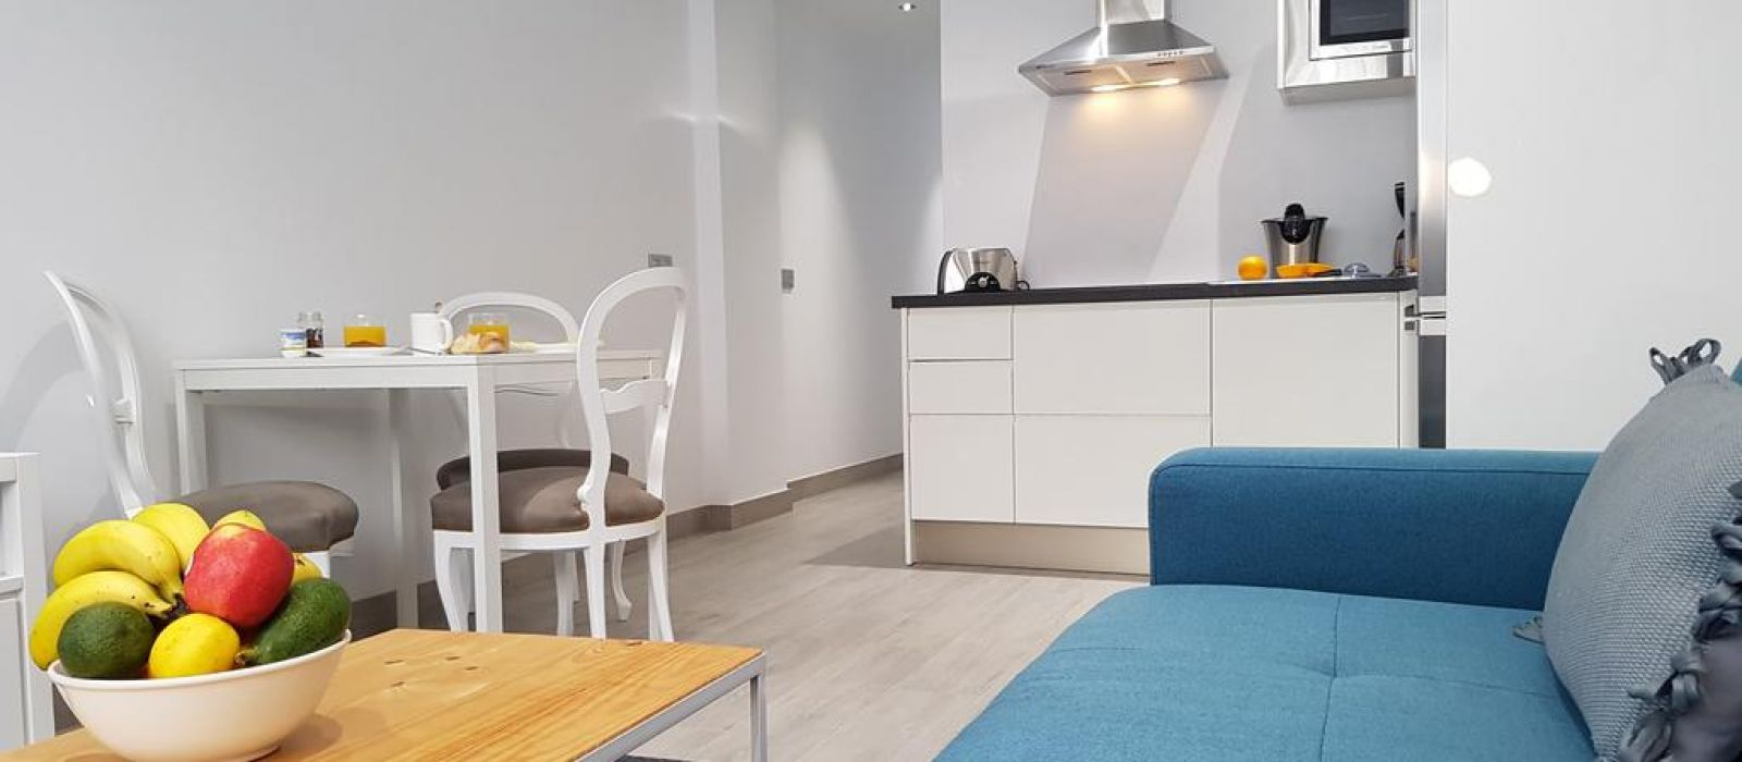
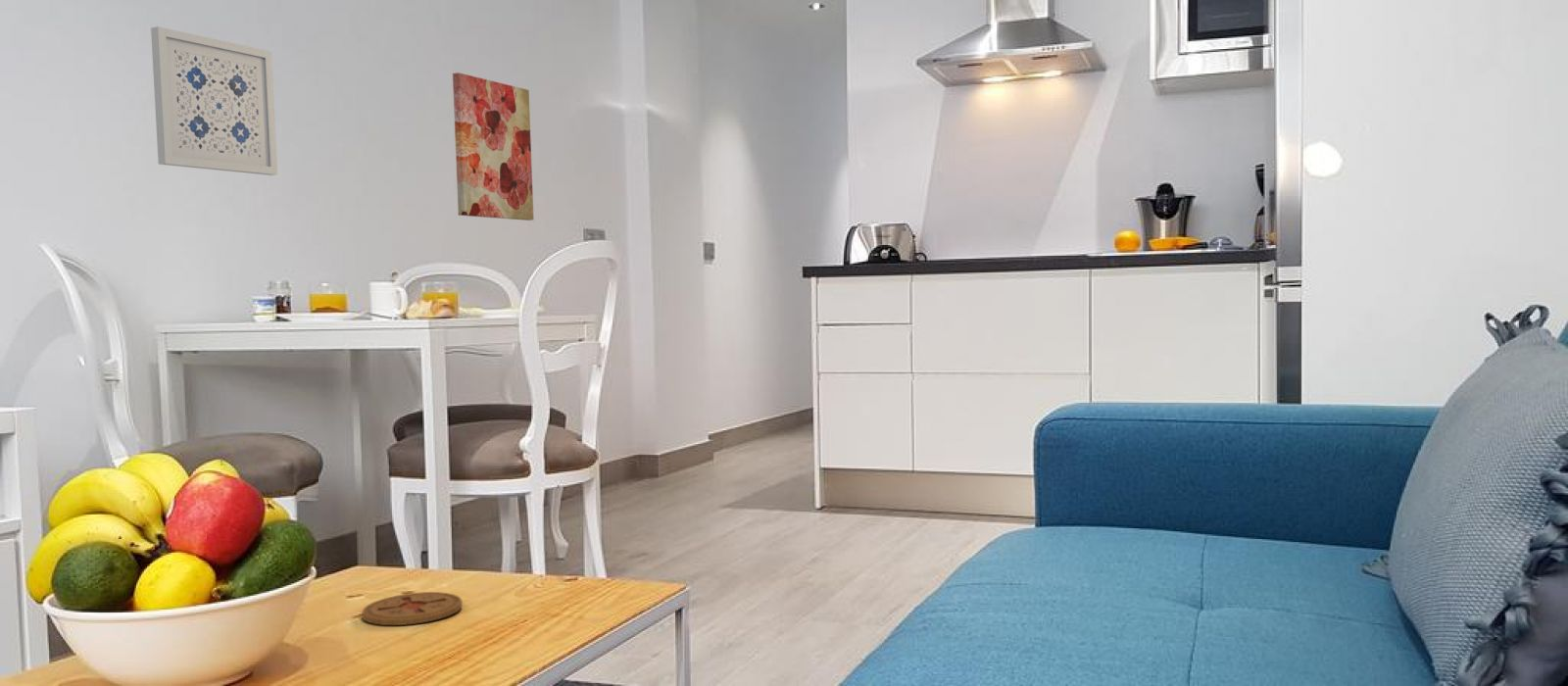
+ coaster [361,591,464,626]
+ wall art [150,25,278,176]
+ wall art [452,72,535,221]
